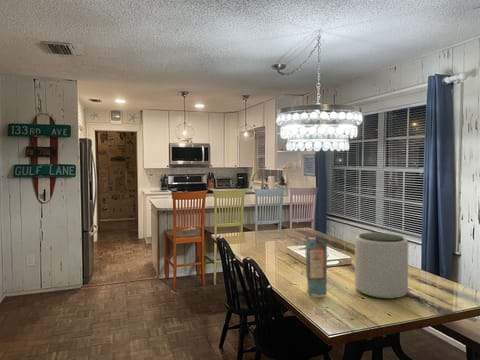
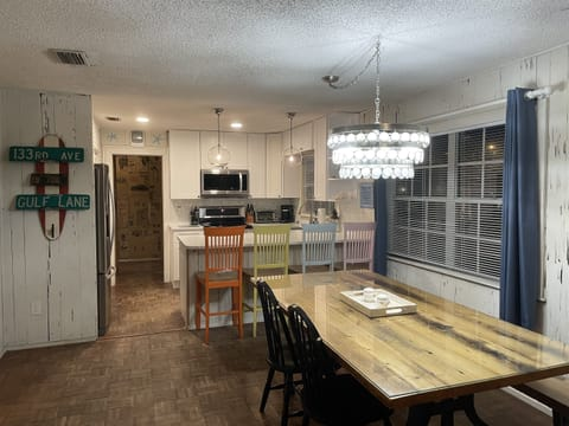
- plant pot [354,231,409,300]
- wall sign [304,235,328,297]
